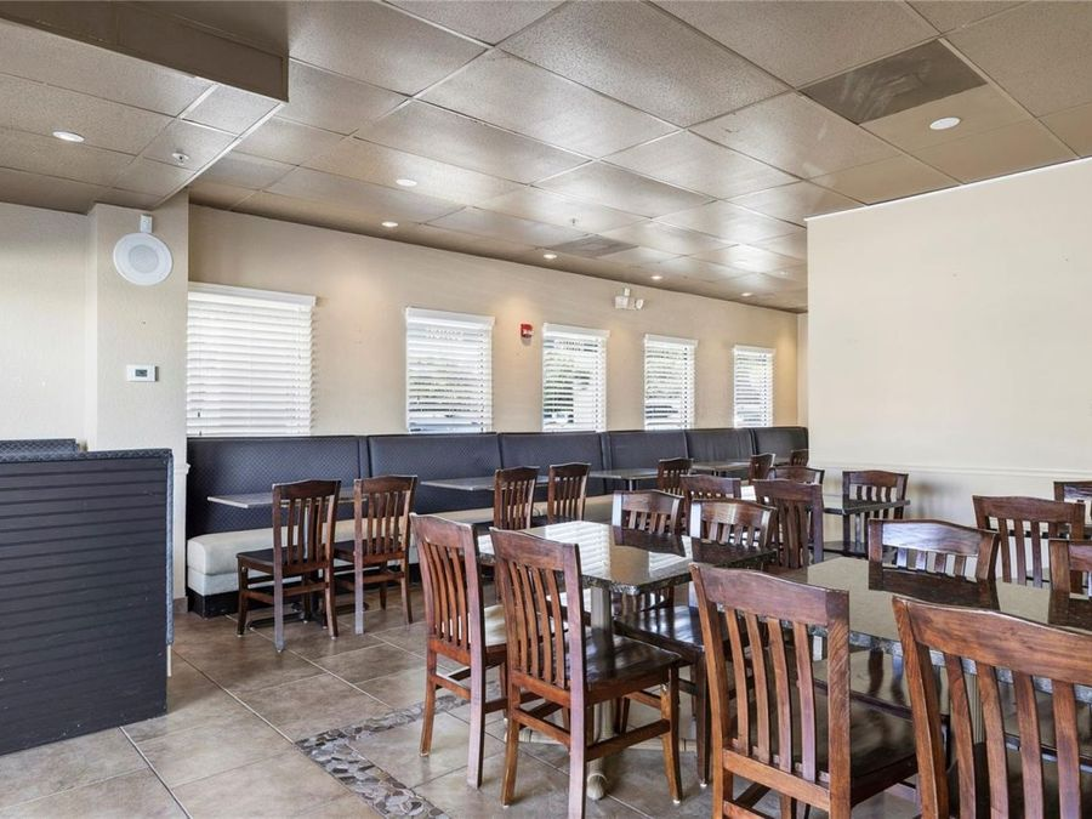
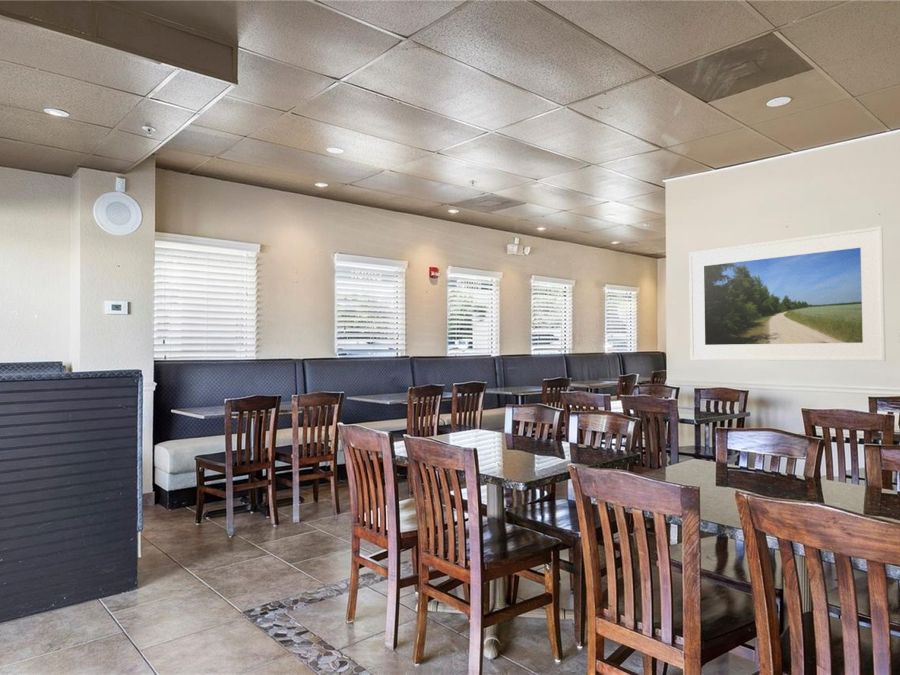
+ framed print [688,225,887,362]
